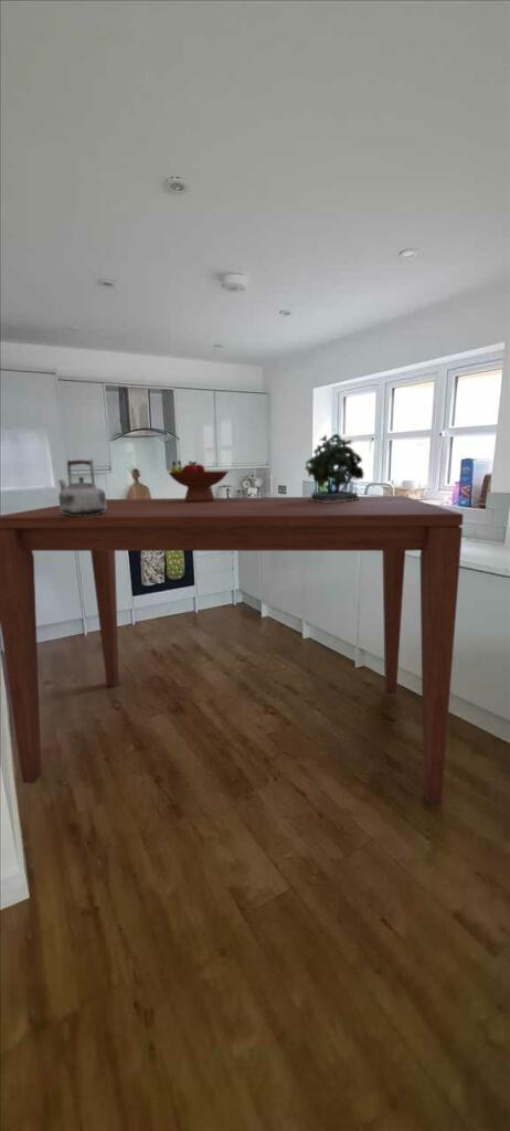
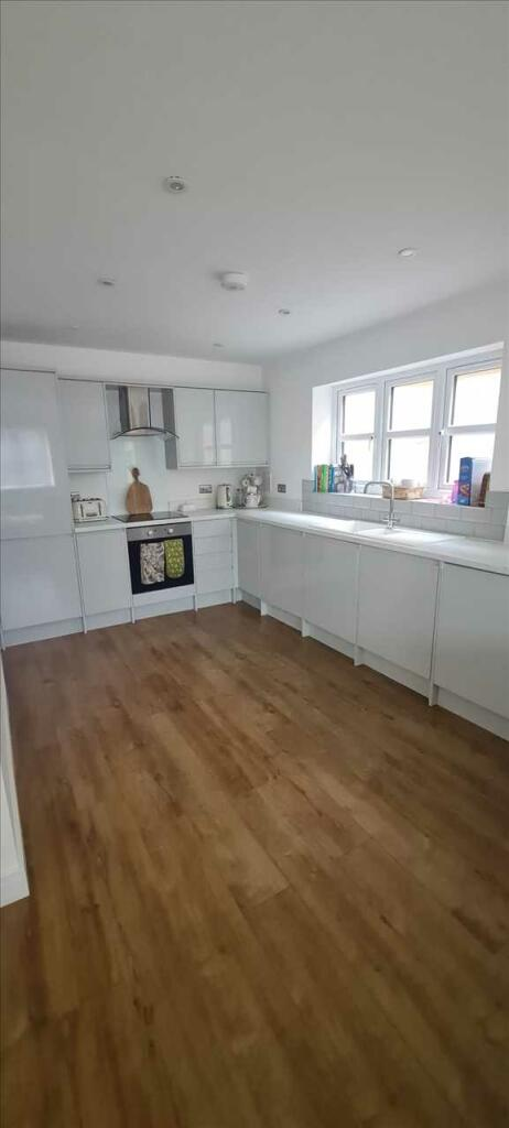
- dining table [0,495,465,805]
- potted plant [304,429,365,503]
- fruit bowl [168,459,230,501]
- kettle [56,458,107,516]
